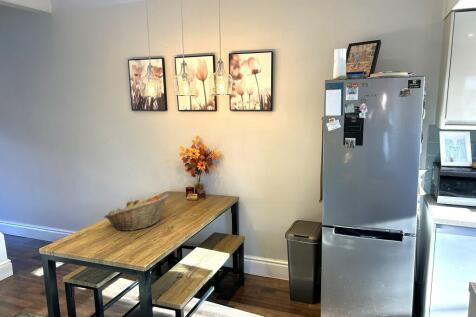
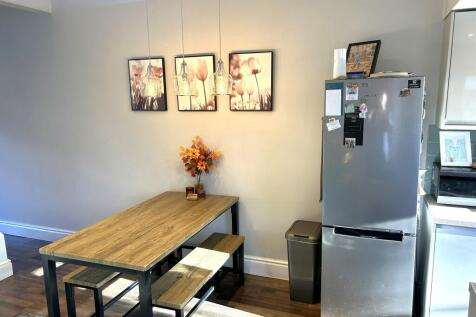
- fruit basket [103,193,170,232]
